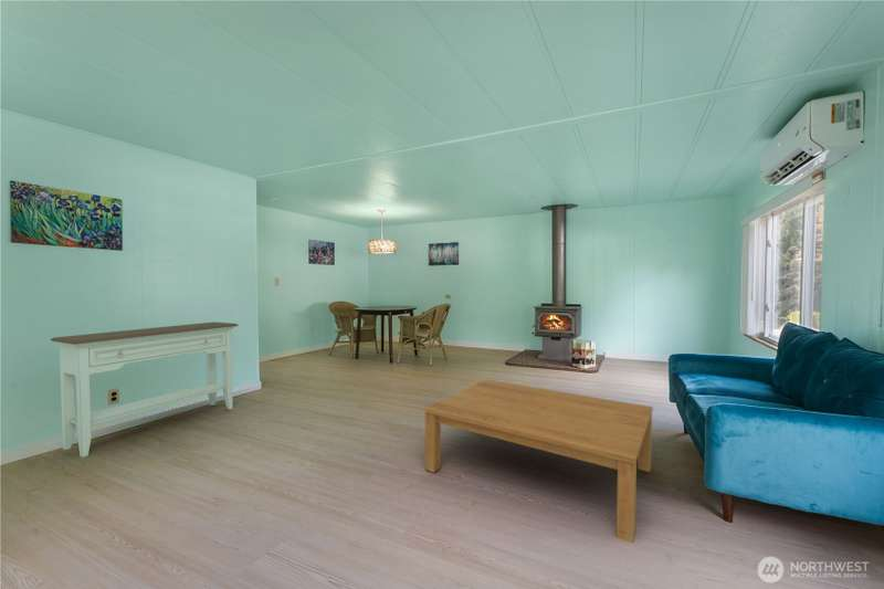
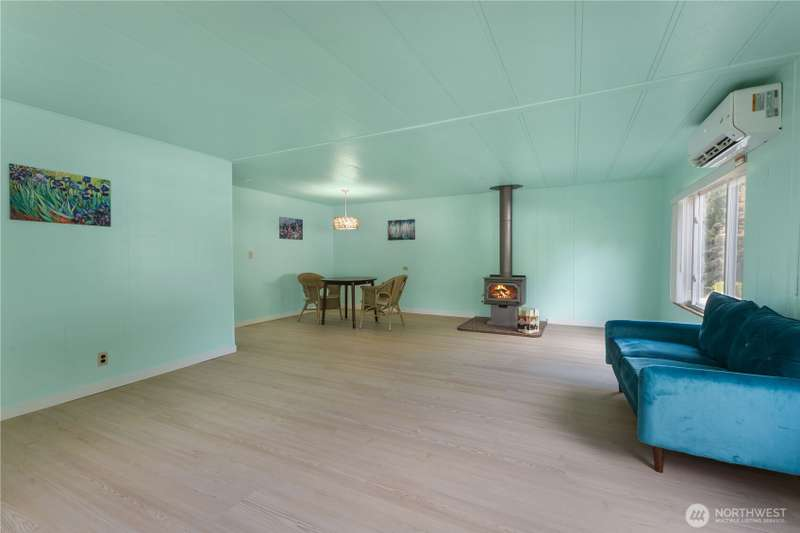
- console table [50,320,239,459]
- coffee table [423,378,654,544]
